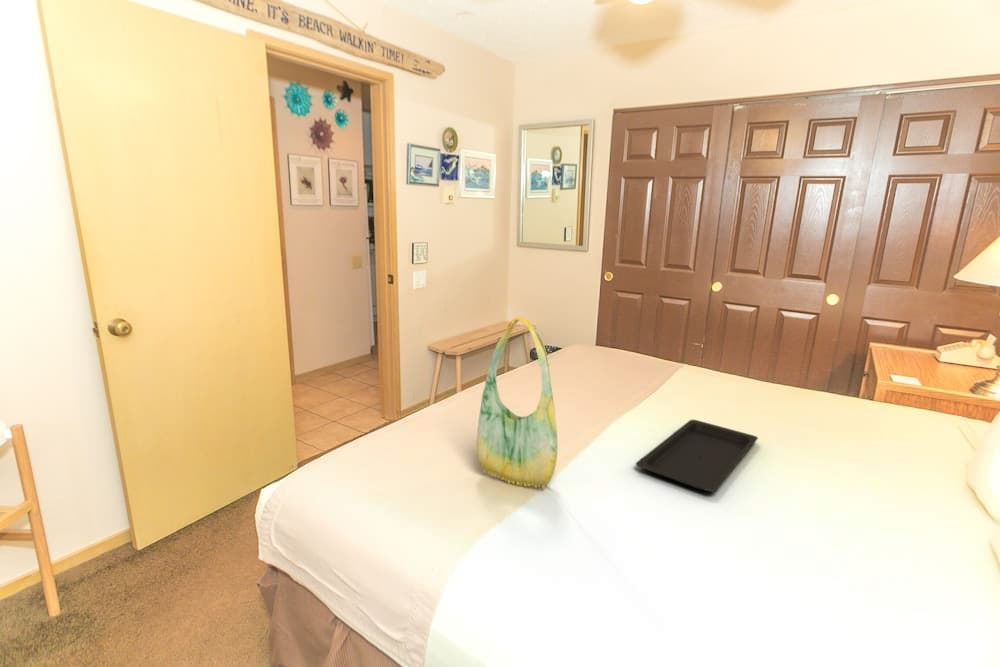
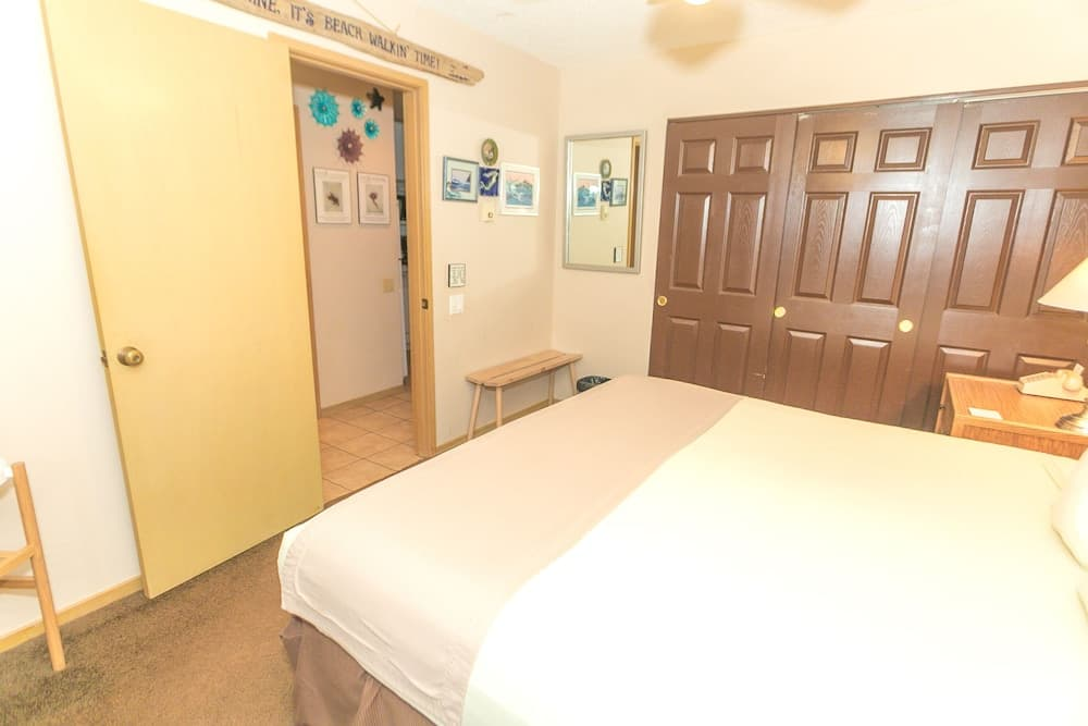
- tote bag [476,316,558,490]
- serving tray [635,419,759,493]
